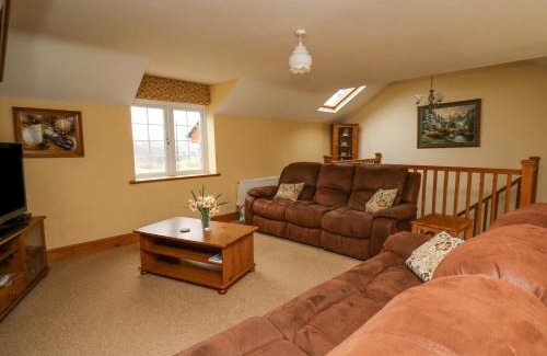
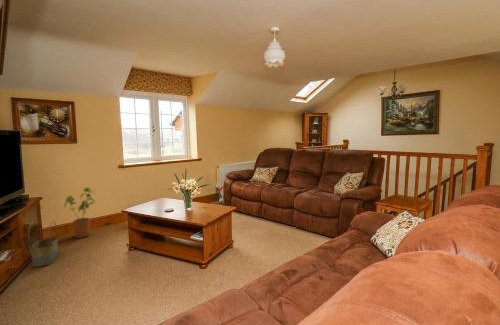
+ house plant [63,187,97,239]
+ basket [27,220,59,268]
